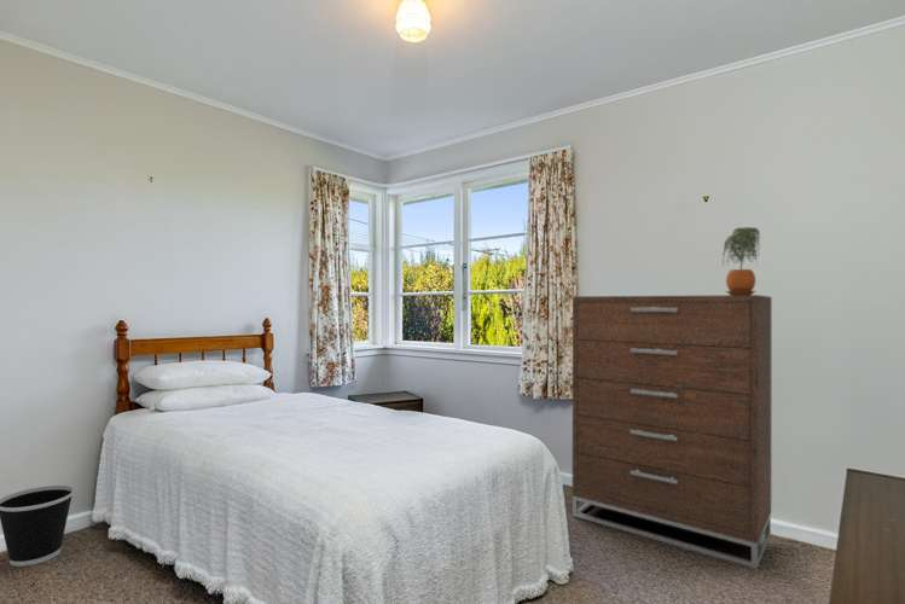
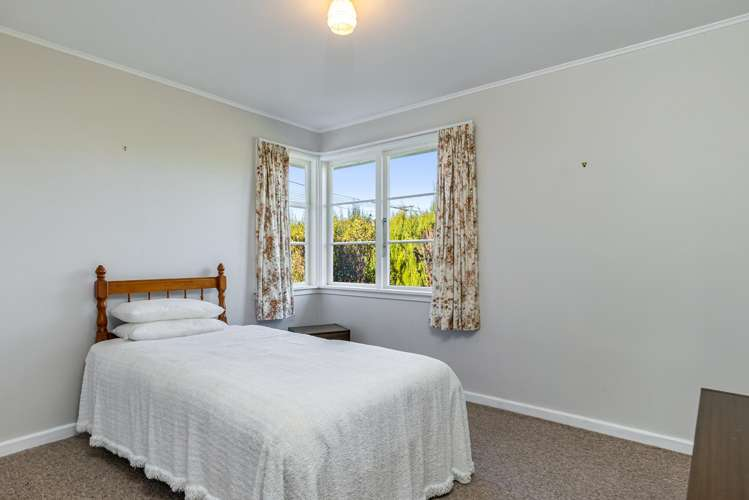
- wastebasket [0,484,75,568]
- dresser [572,294,772,569]
- potted plant [721,226,761,295]
